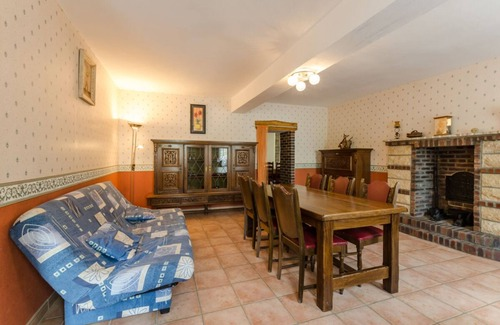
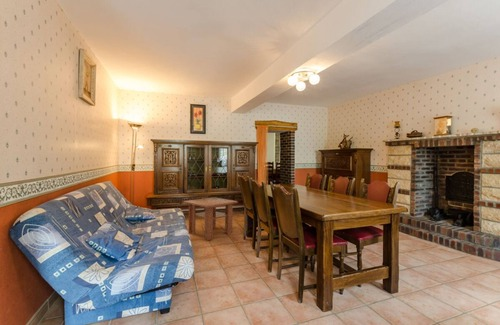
+ coffee table [183,196,239,242]
